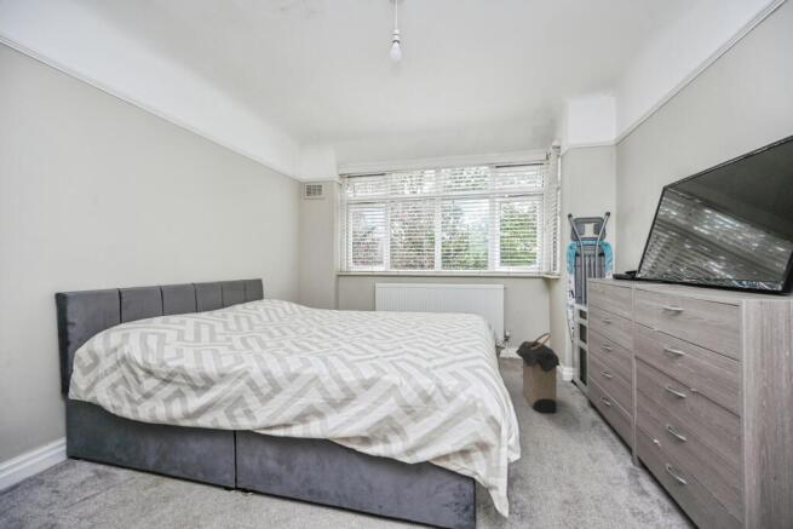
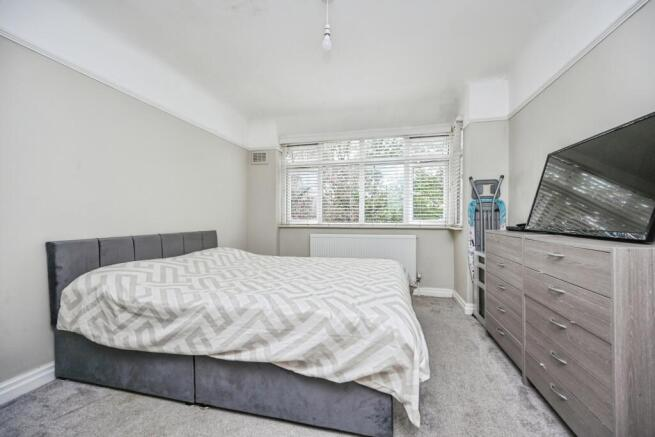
- laundry hamper [515,332,562,415]
